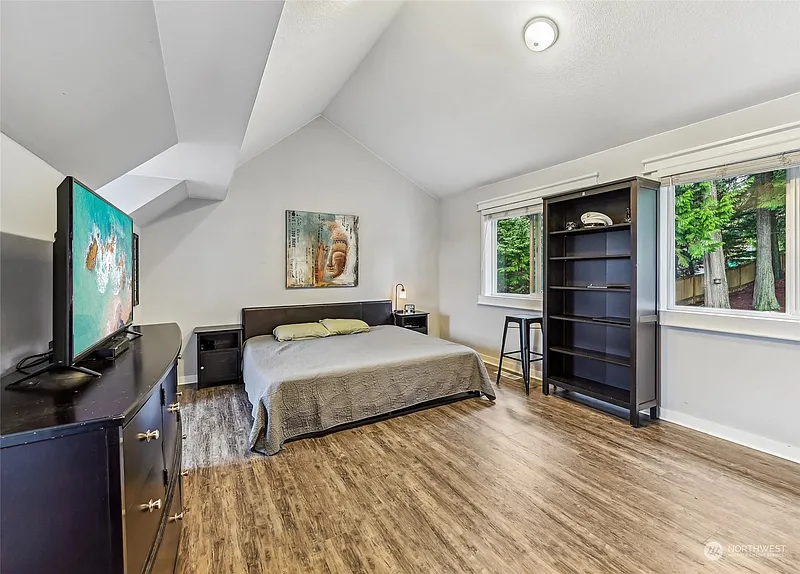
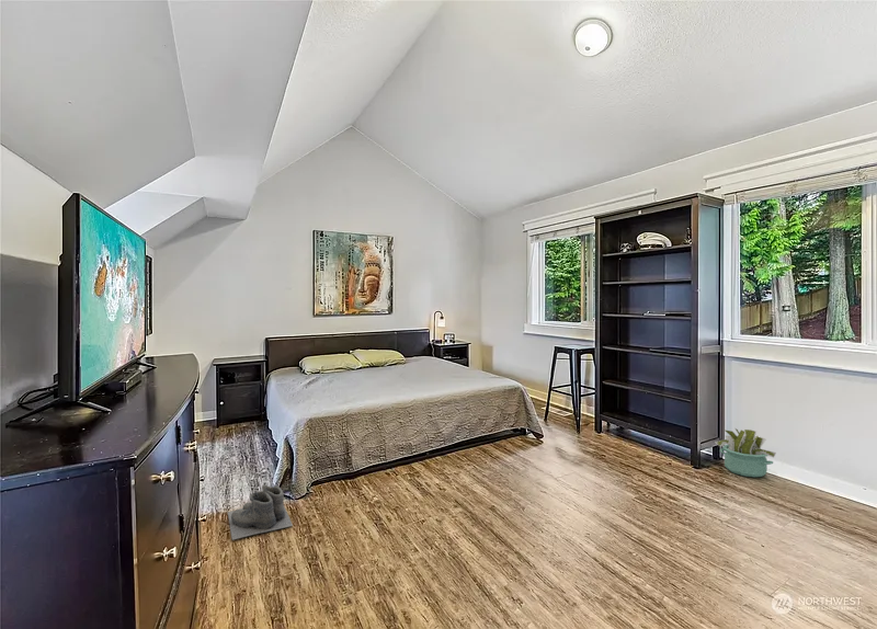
+ boots [227,484,294,541]
+ decorative plant [714,427,777,478]
